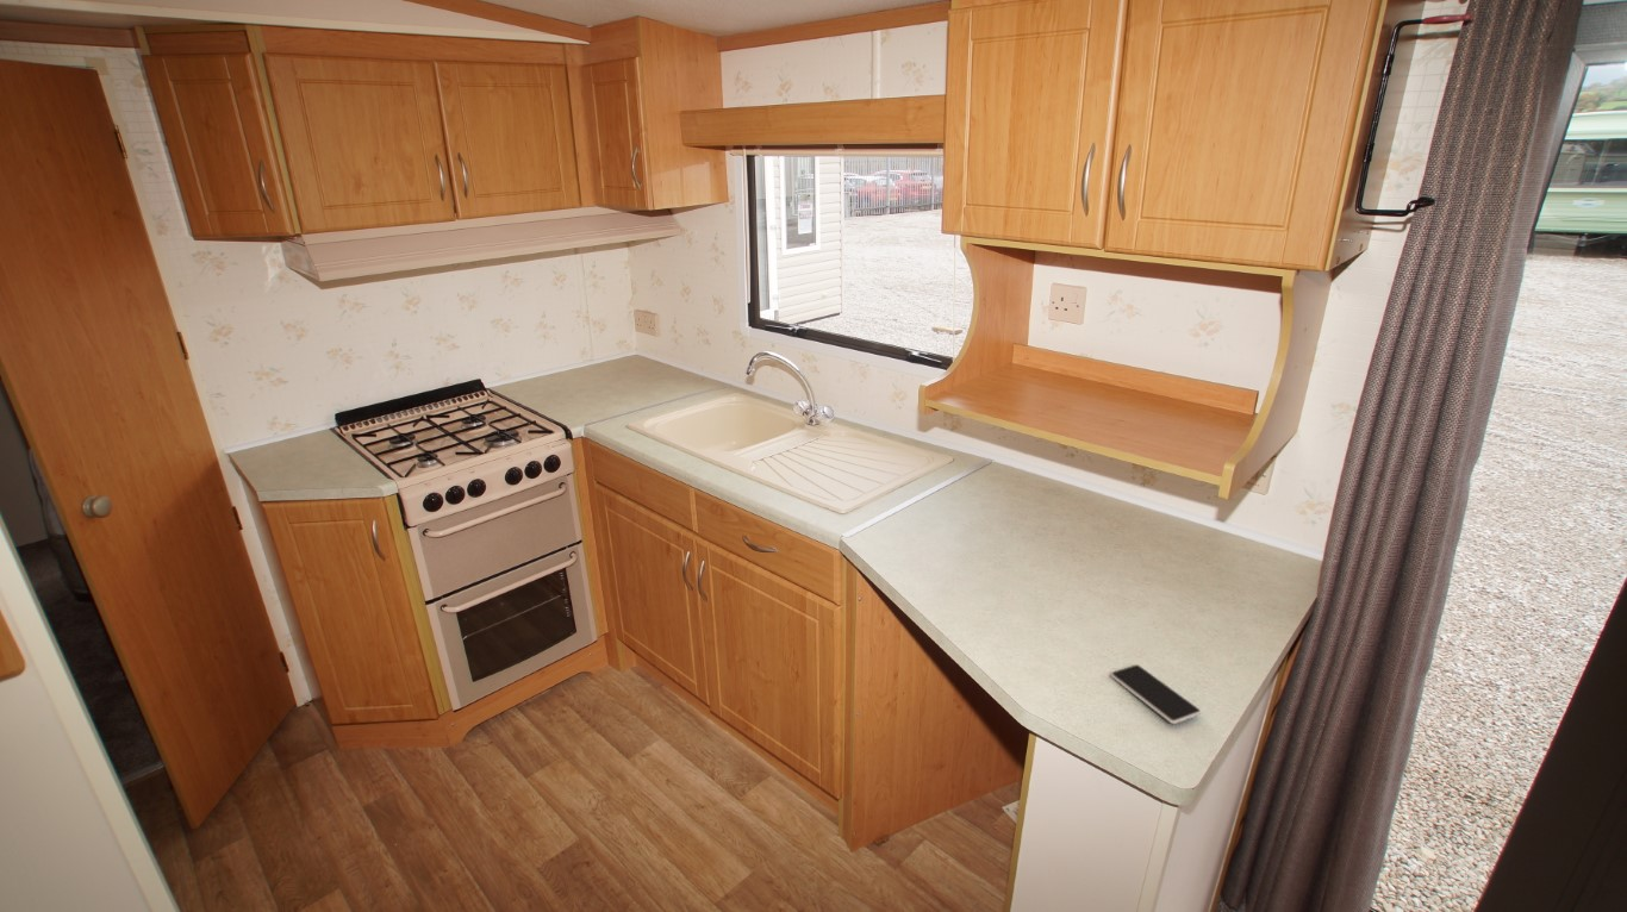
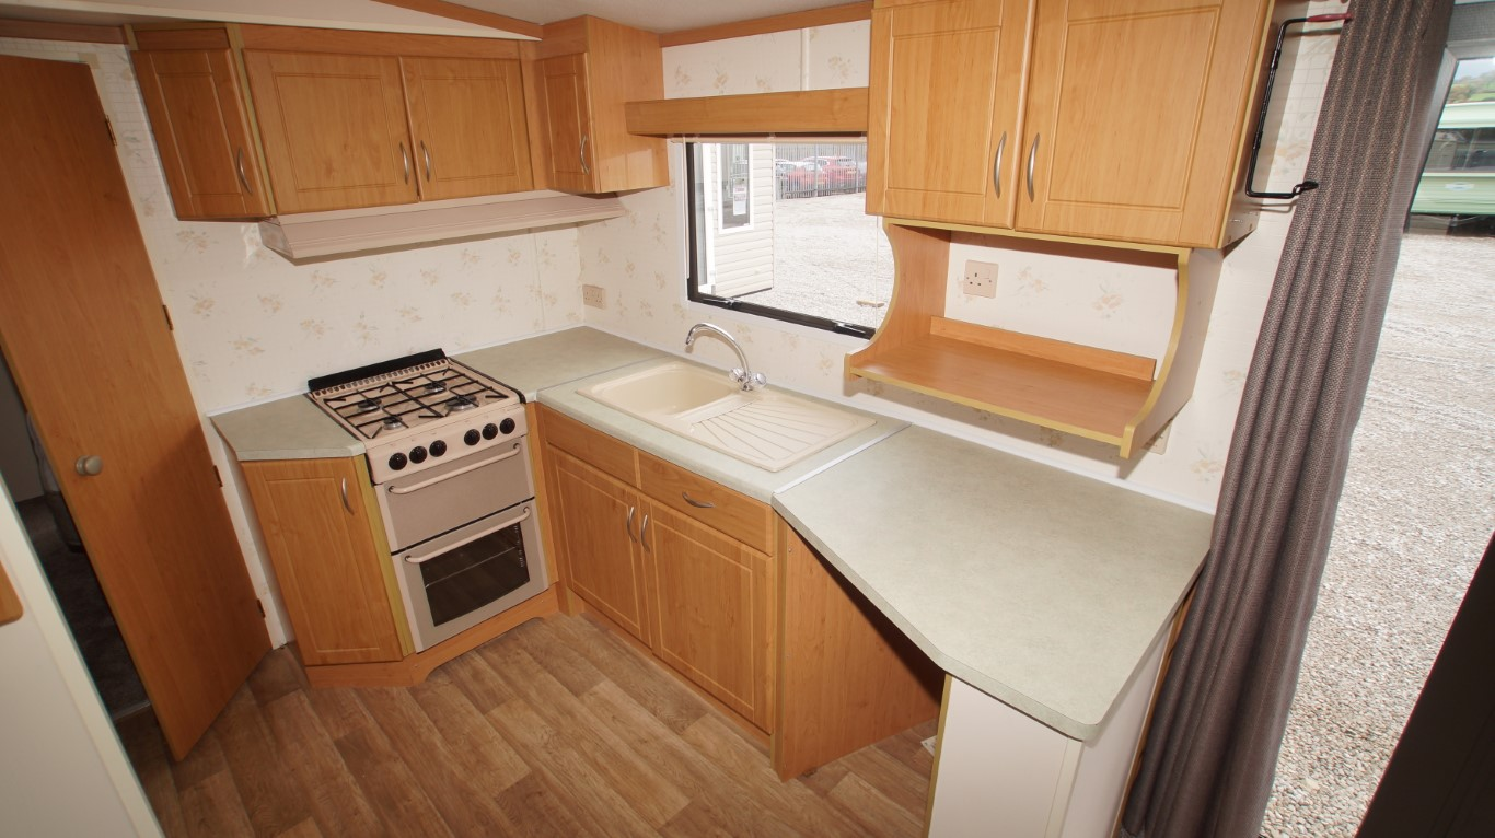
- smartphone [1109,663,1203,725]
